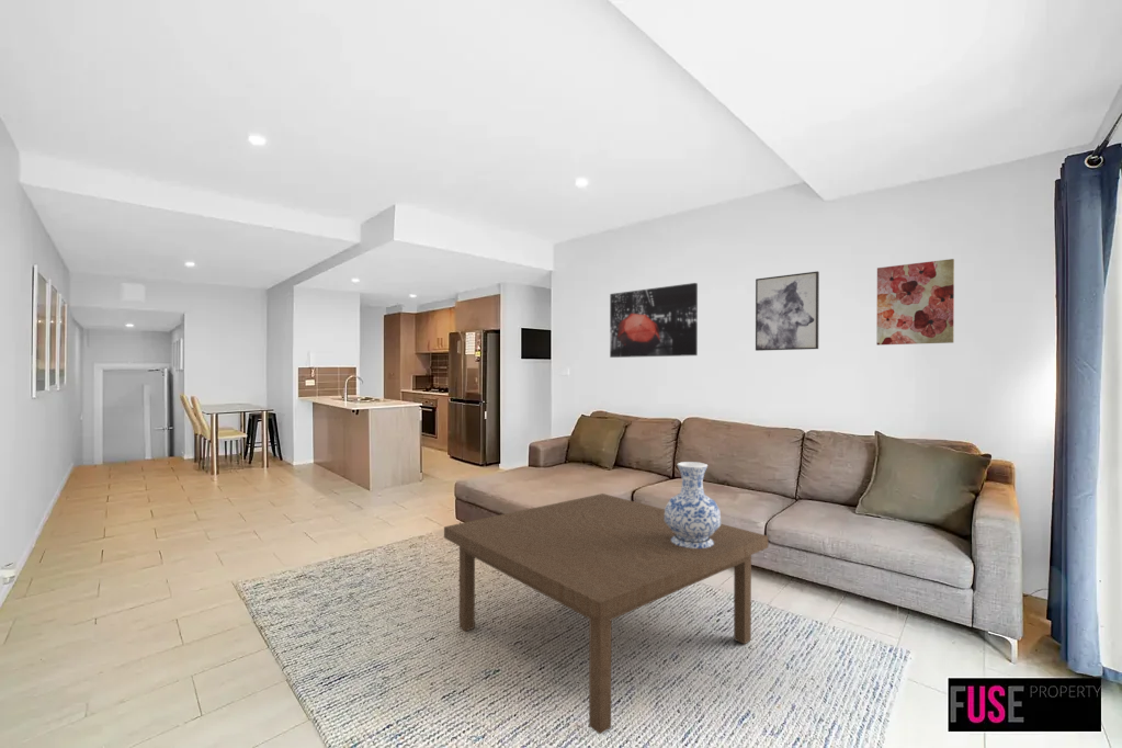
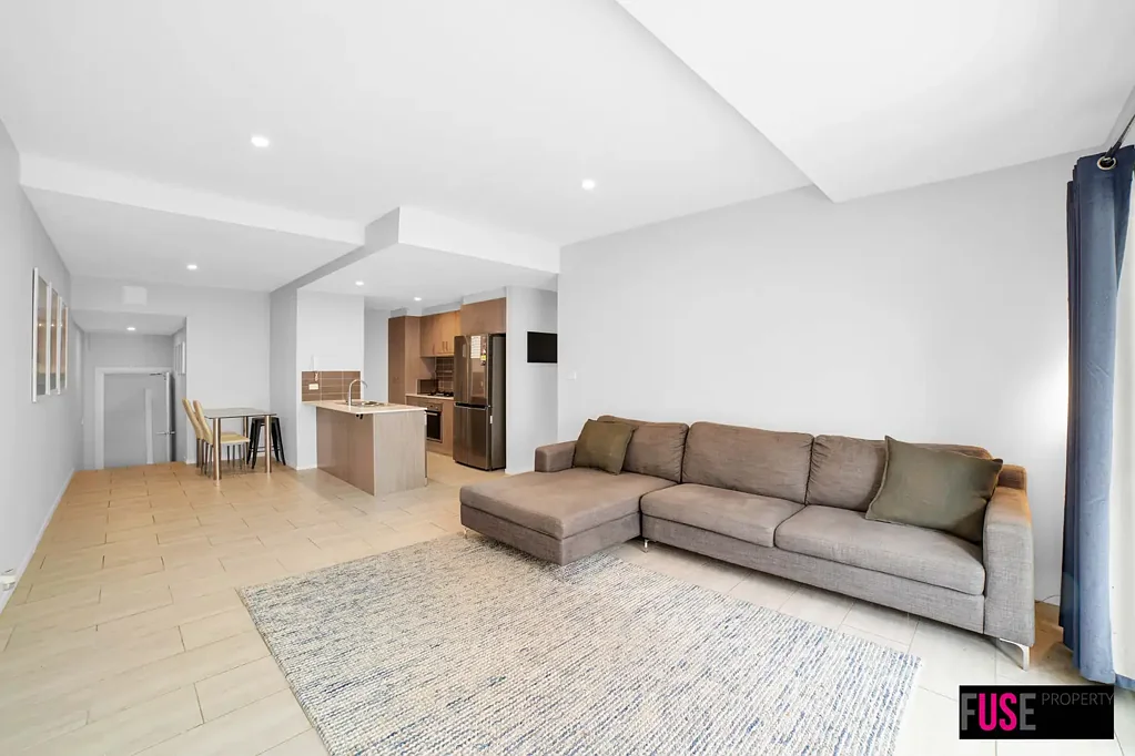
- wall art [875,258,955,347]
- vase [664,461,722,548]
- wall art [755,270,820,352]
- coffee table [443,492,769,735]
- wall art [609,282,699,359]
